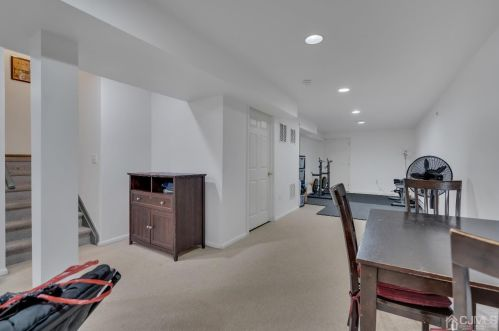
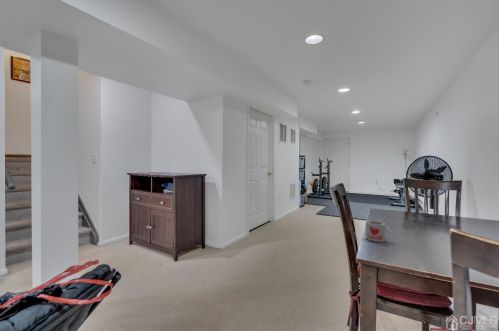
+ mug [365,220,393,243]
